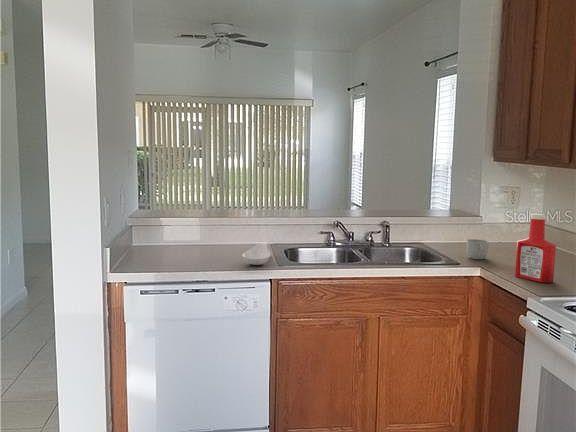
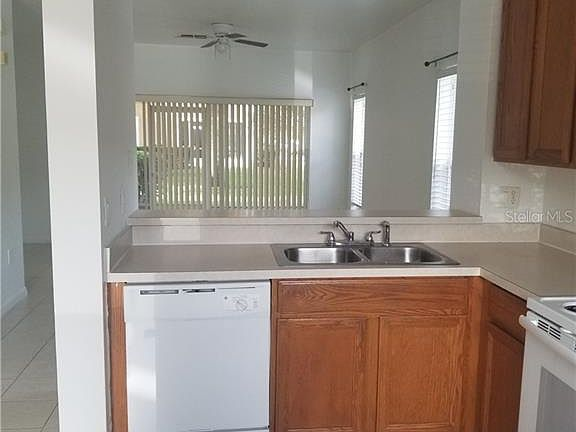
- mug [466,238,490,260]
- soap bottle [514,213,557,284]
- spoon rest [241,241,272,266]
